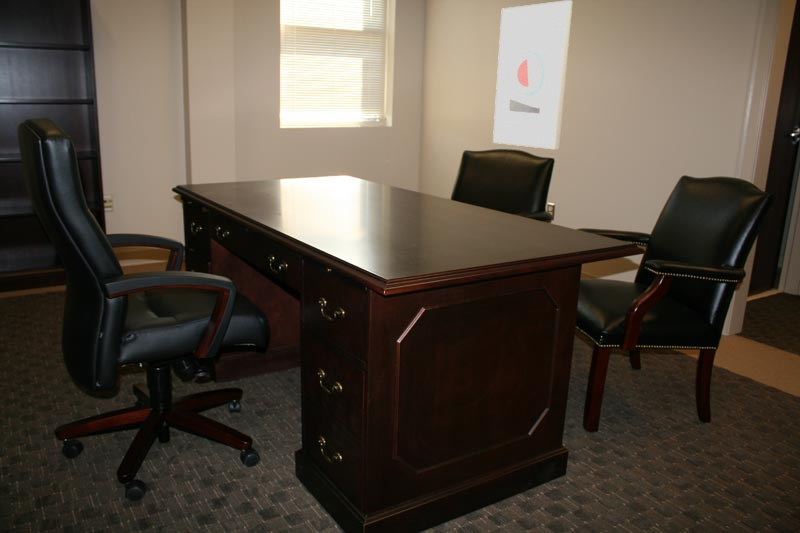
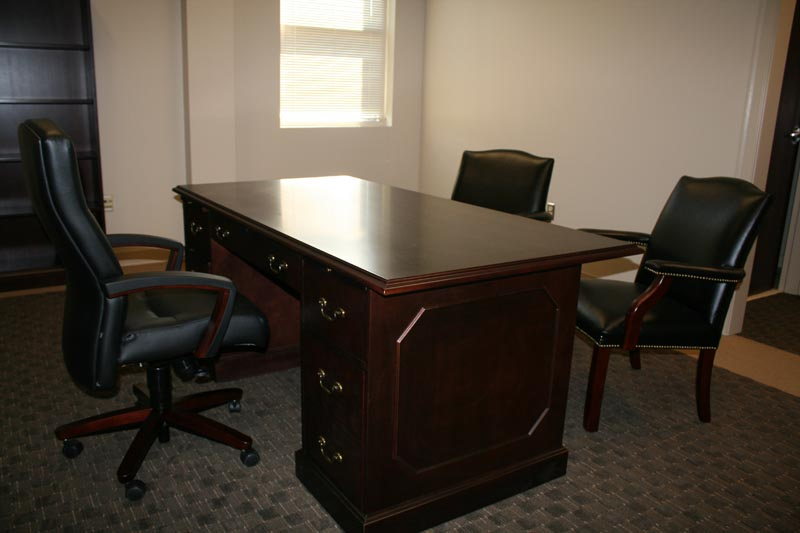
- wall art [492,0,573,151]
